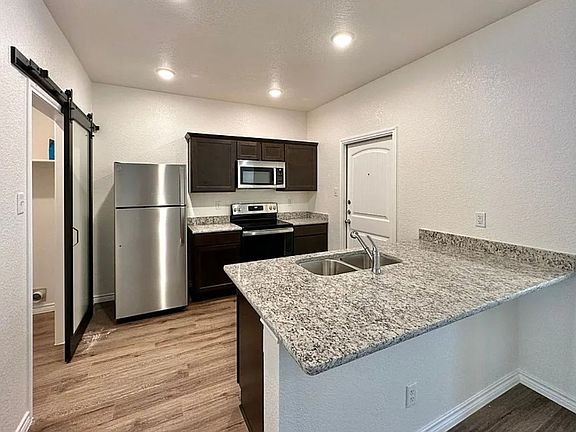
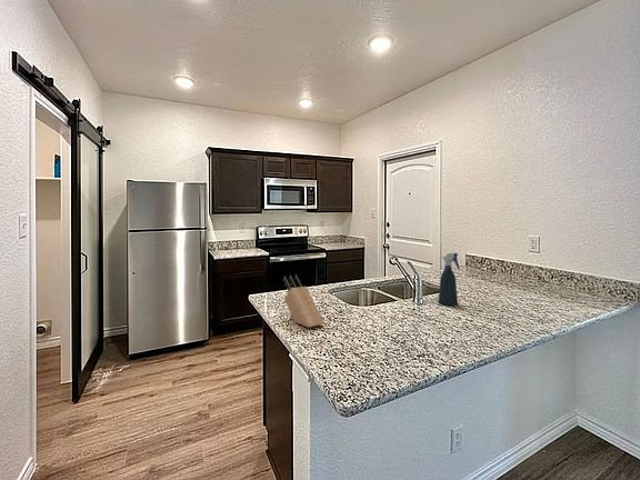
+ spray bottle [437,252,461,307]
+ knife block [282,273,326,329]
